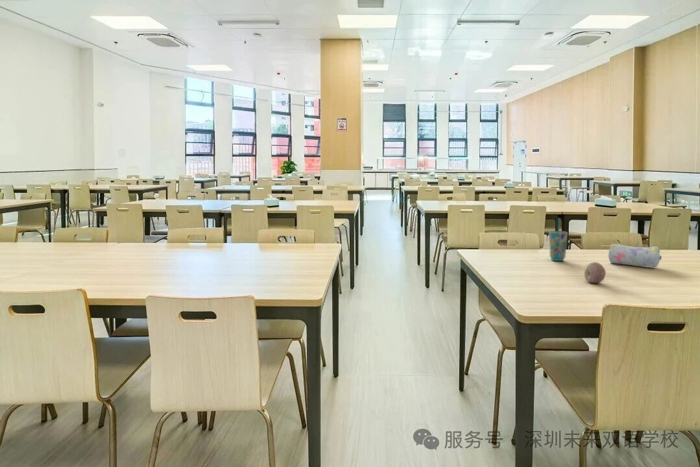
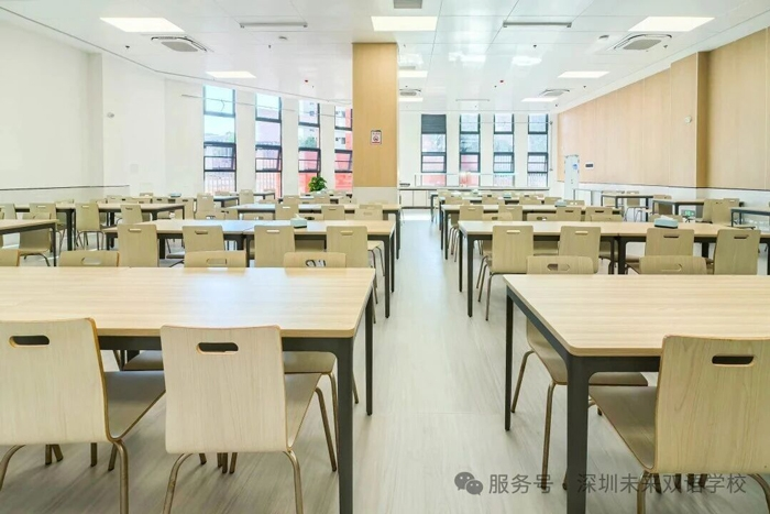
- cup [548,217,569,262]
- fruit [583,261,607,284]
- pencil case [608,243,662,268]
